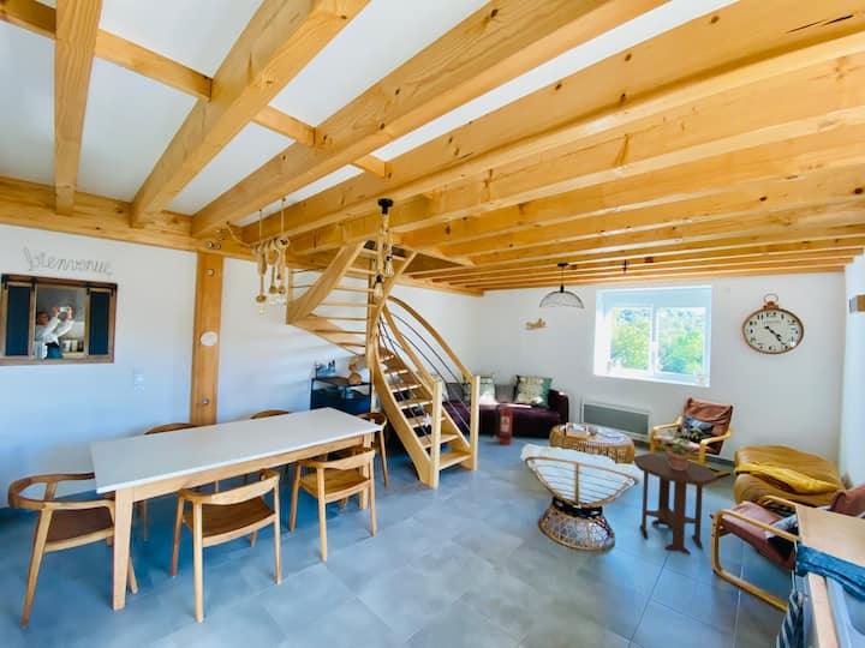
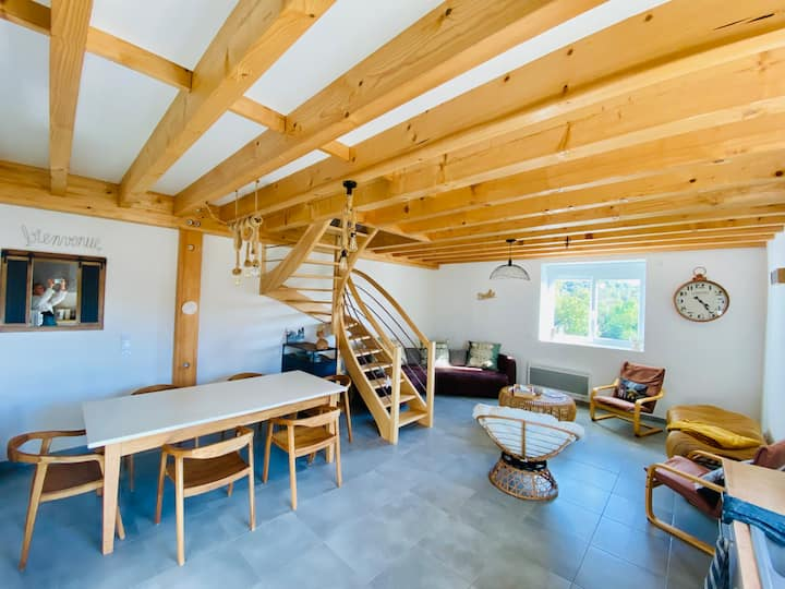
- potted plant [661,427,694,470]
- fire extinguisher [493,401,514,446]
- side table [632,452,718,556]
